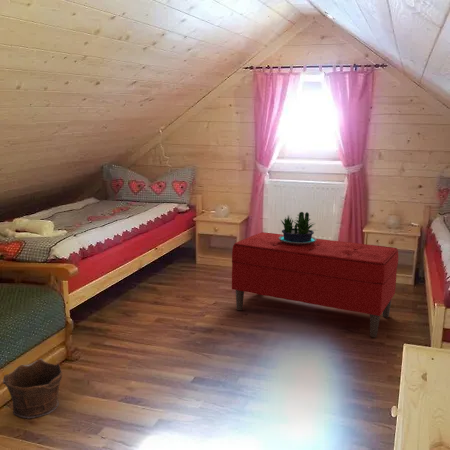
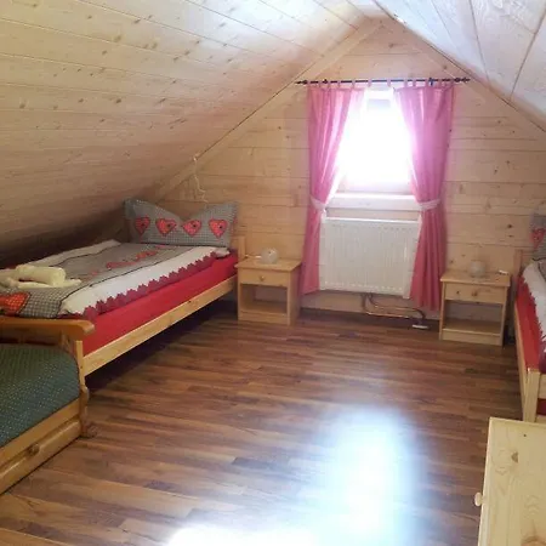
- bench [231,231,399,338]
- clay pot [2,358,63,420]
- potted plant [279,211,319,245]
